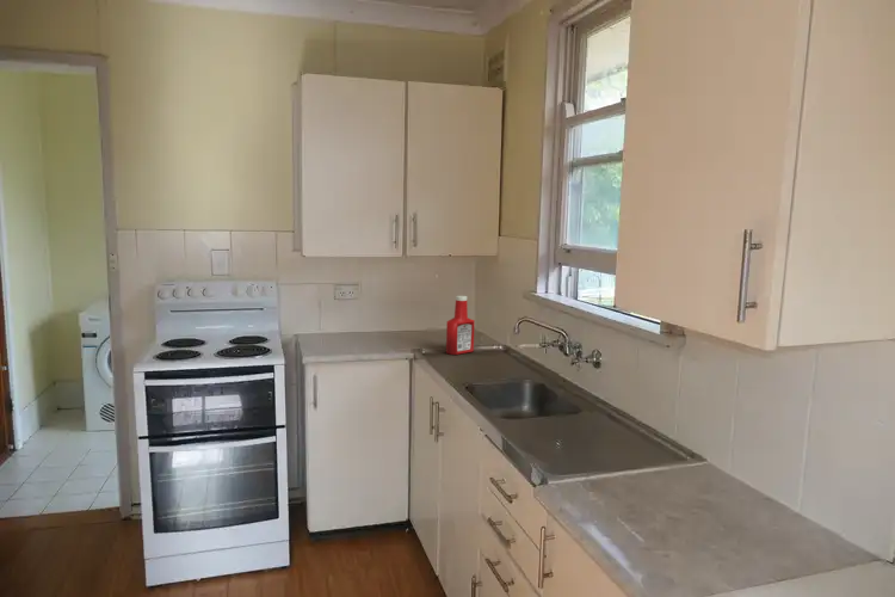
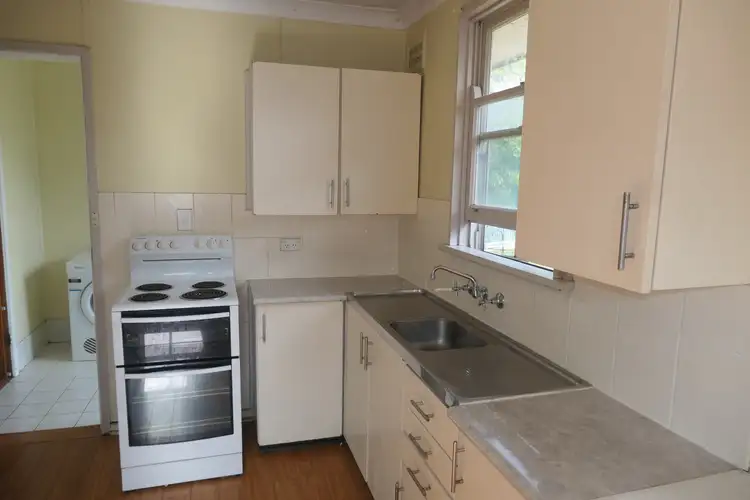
- soap bottle [445,295,476,356]
